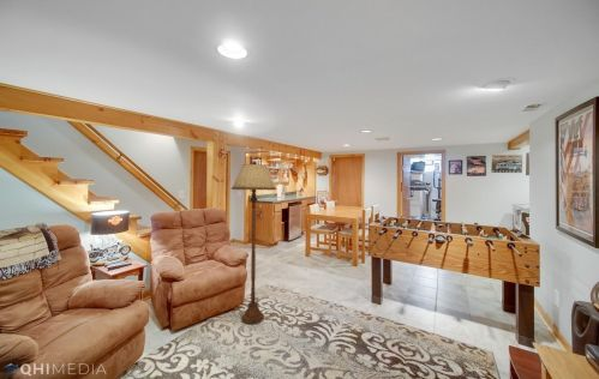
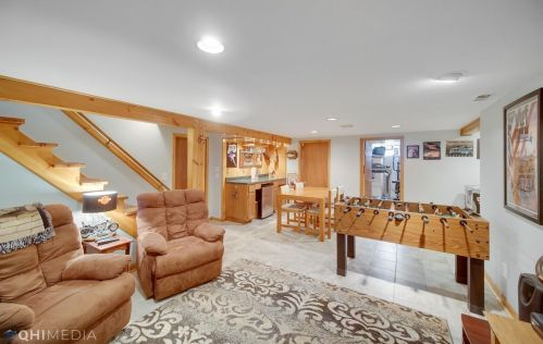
- floor lamp [230,161,277,325]
